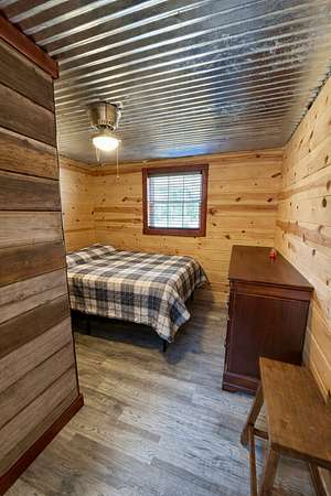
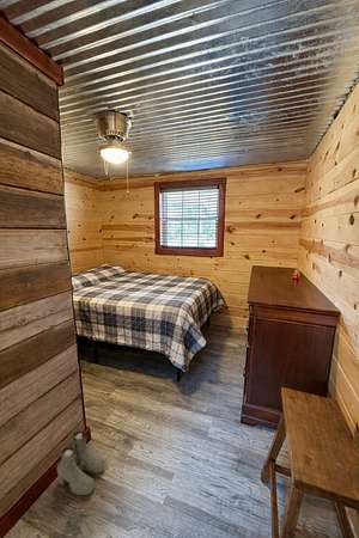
+ boots [56,430,107,496]
